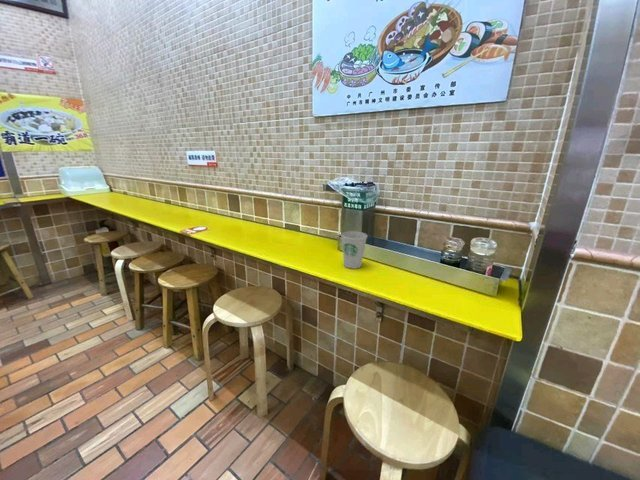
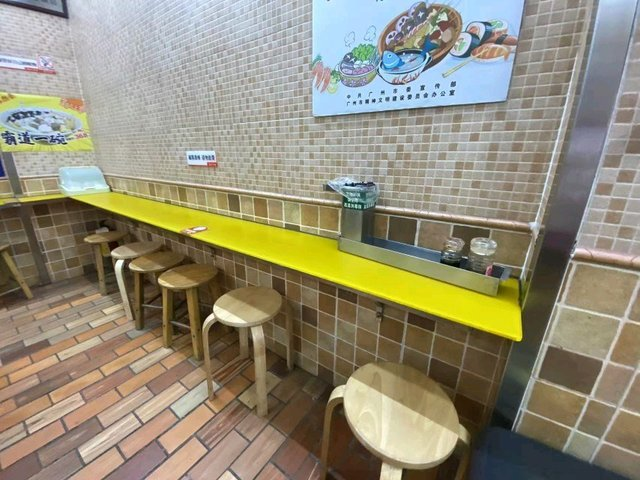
- paper cup [340,230,368,270]
